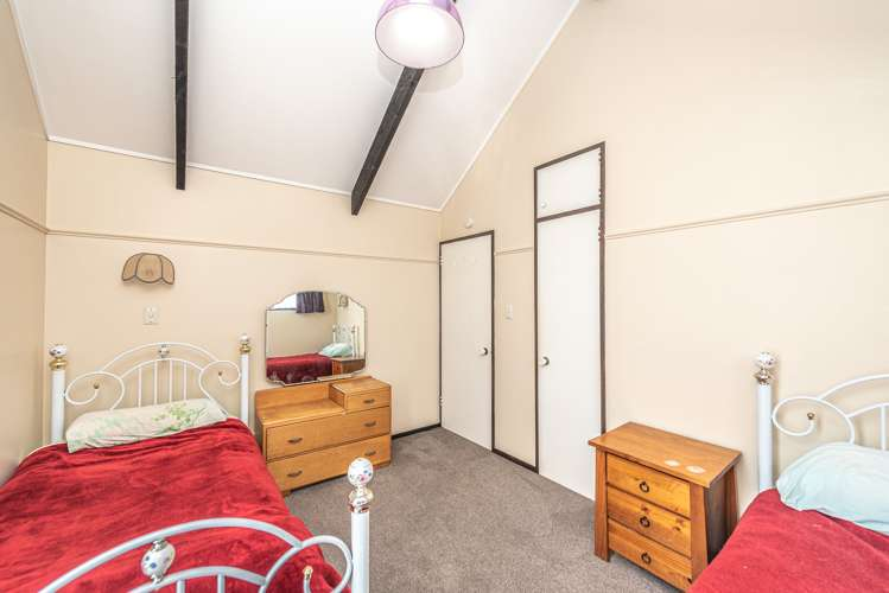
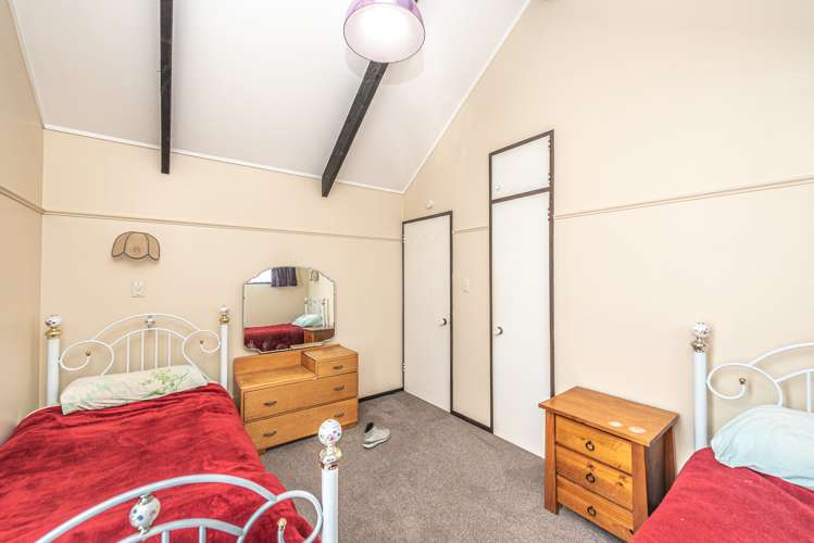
+ sneaker [362,421,391,450]
